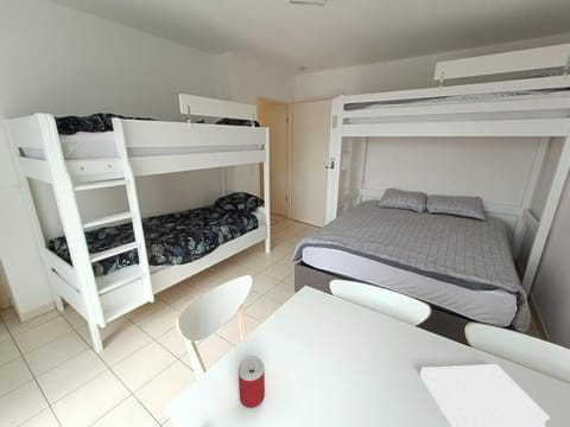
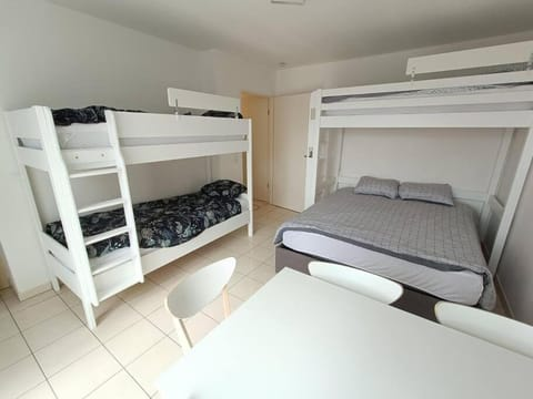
- bible [419,363,551,427]
- beverage can [238,355,266,409]
